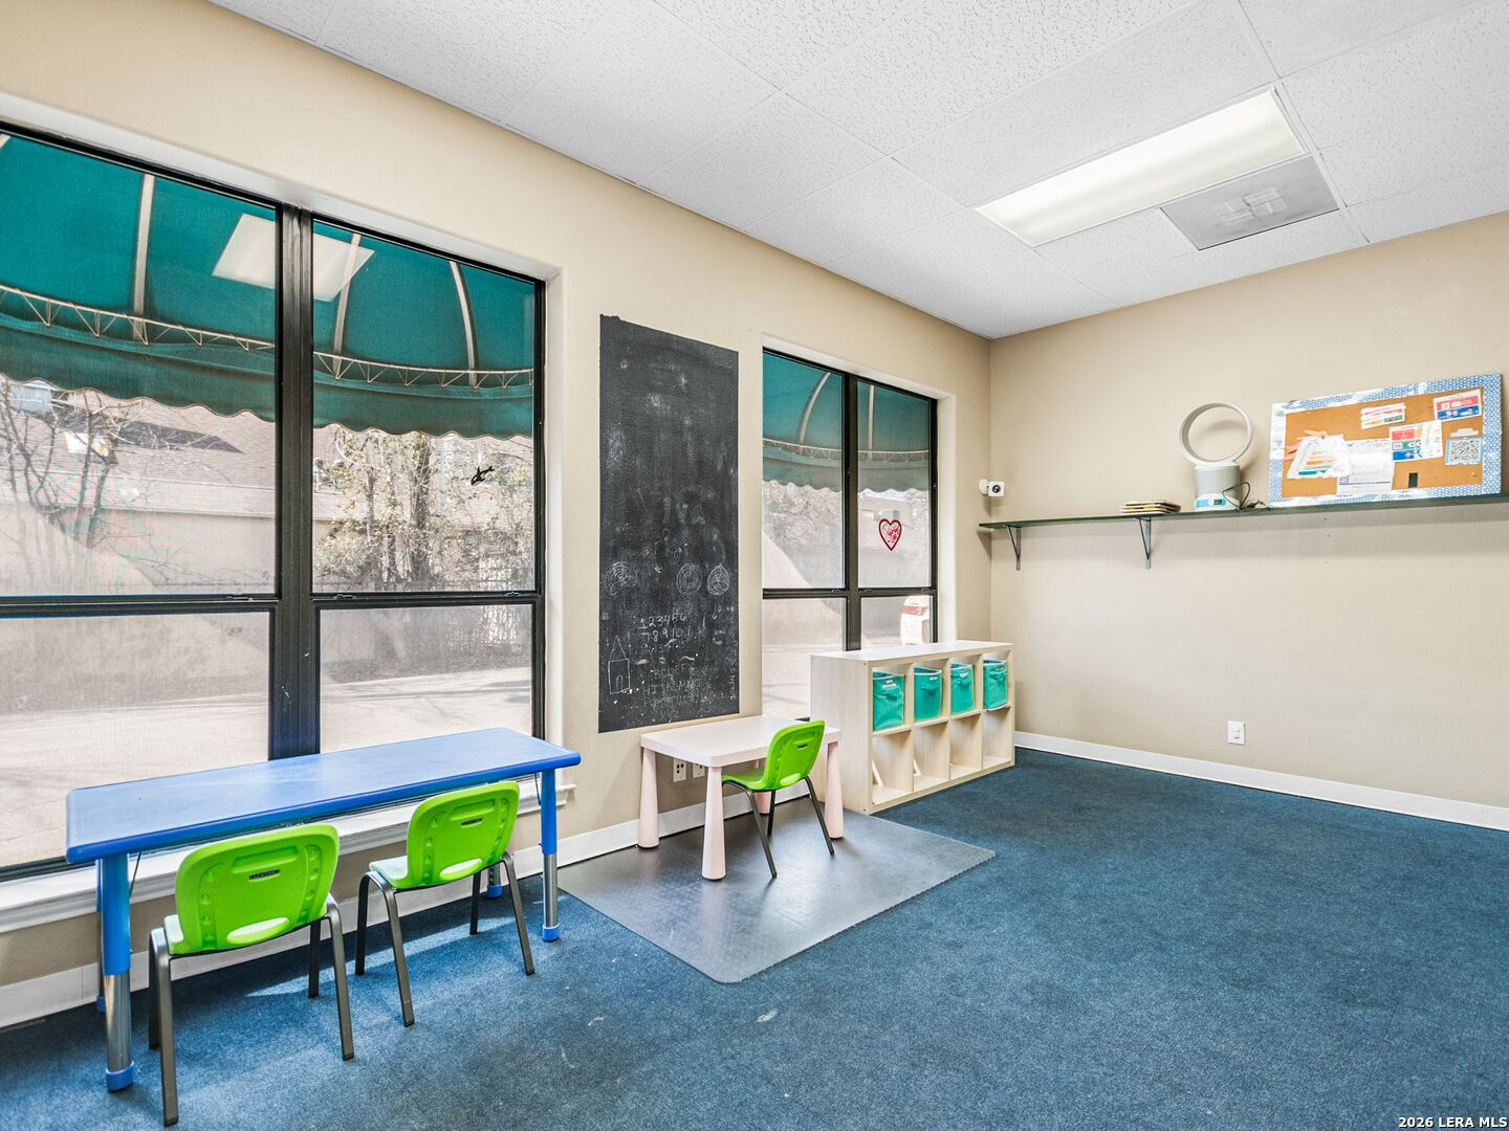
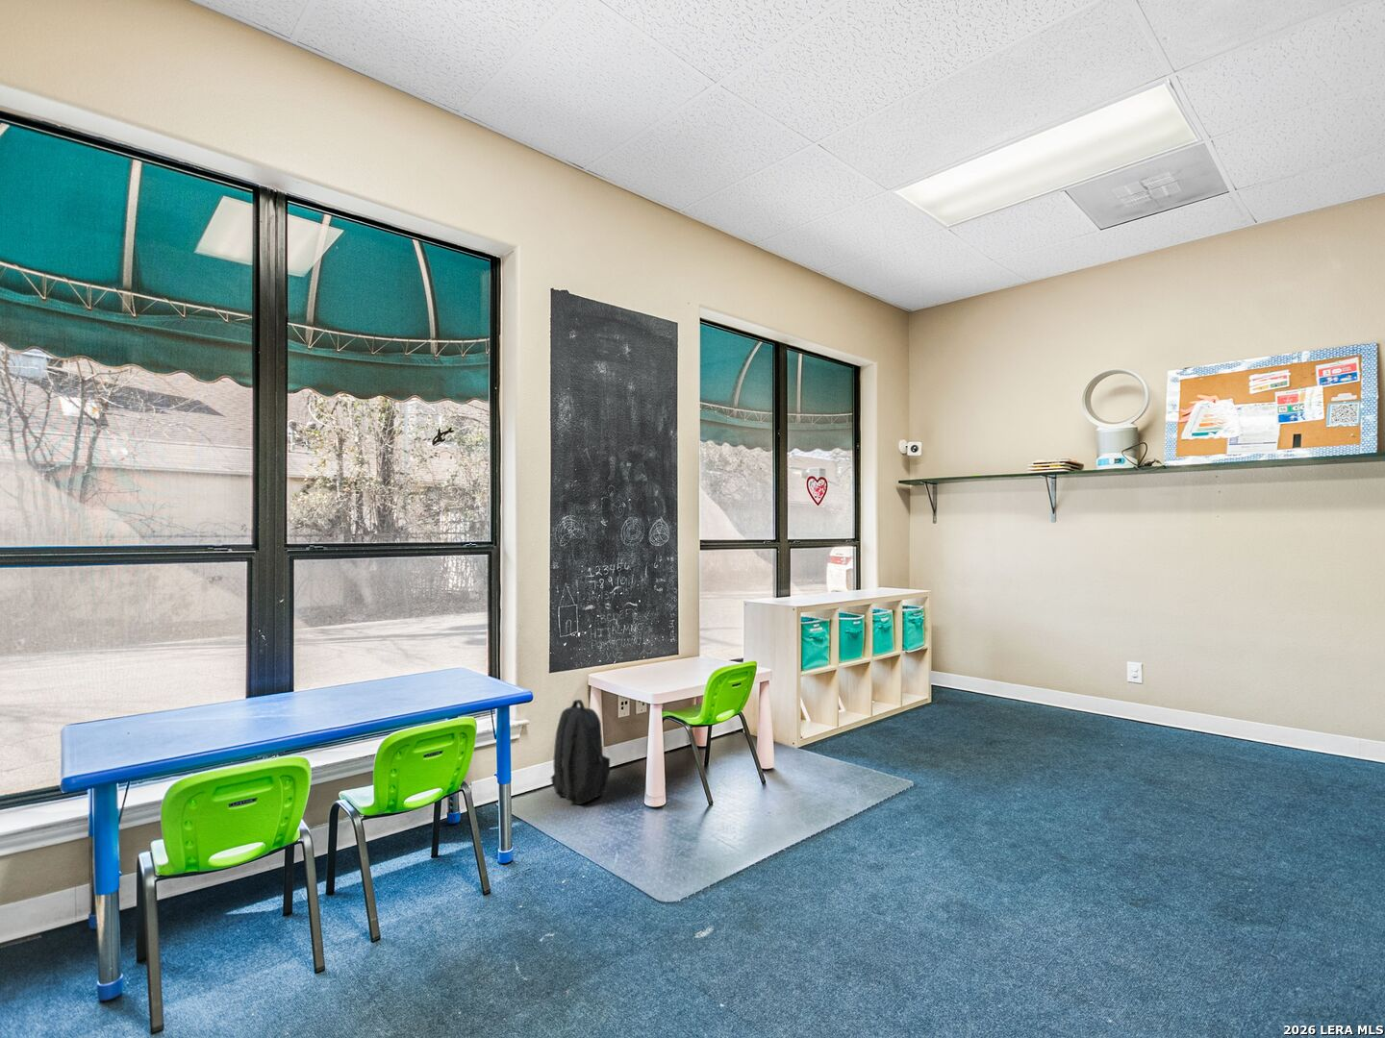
+ backpack [550,699,611,806]
